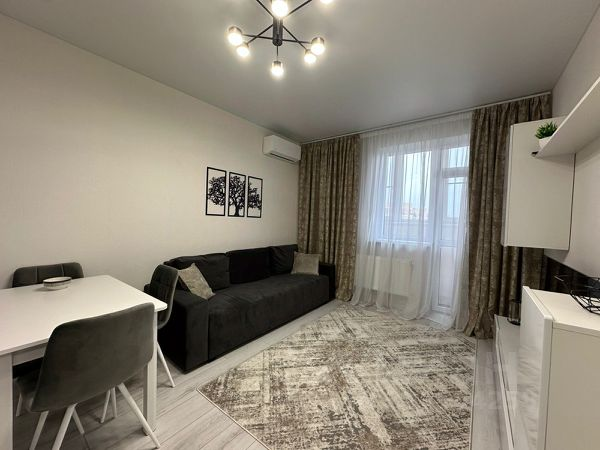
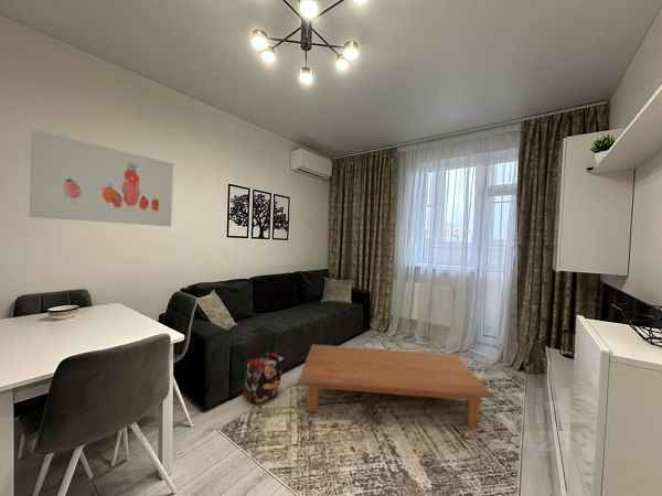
+ coffee table [298,343,495,428]
+ backpack [242,351,286,405]
+ wall art [29,129,174,227]
